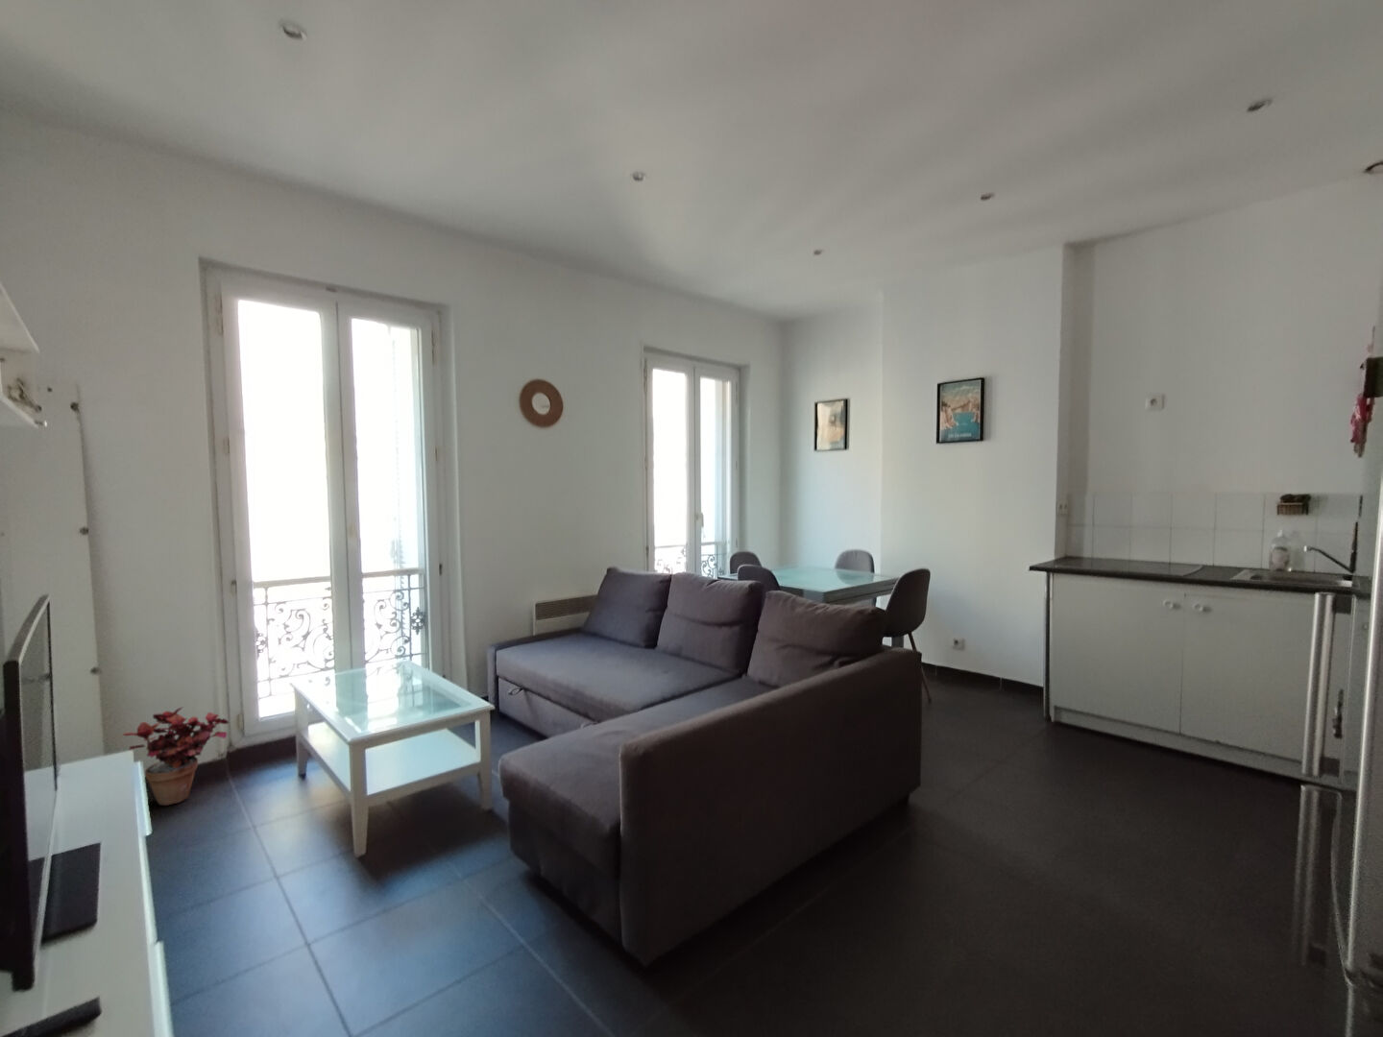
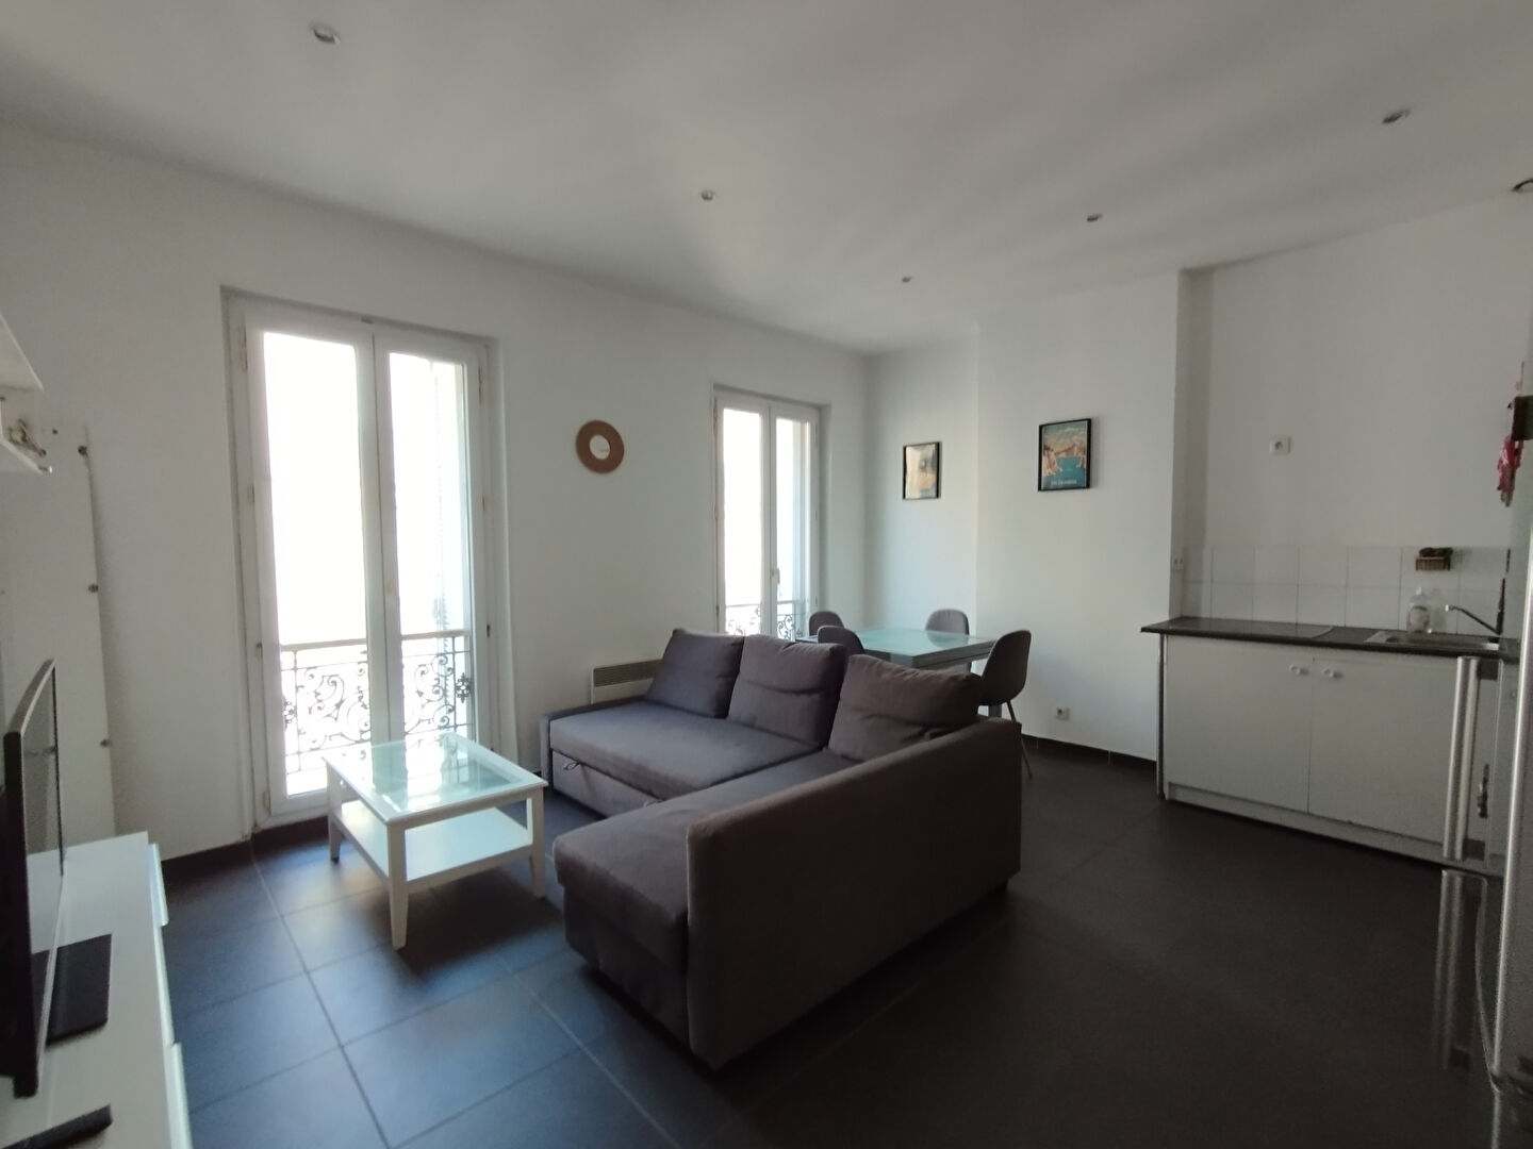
- potted plant [122,706,230,806]
